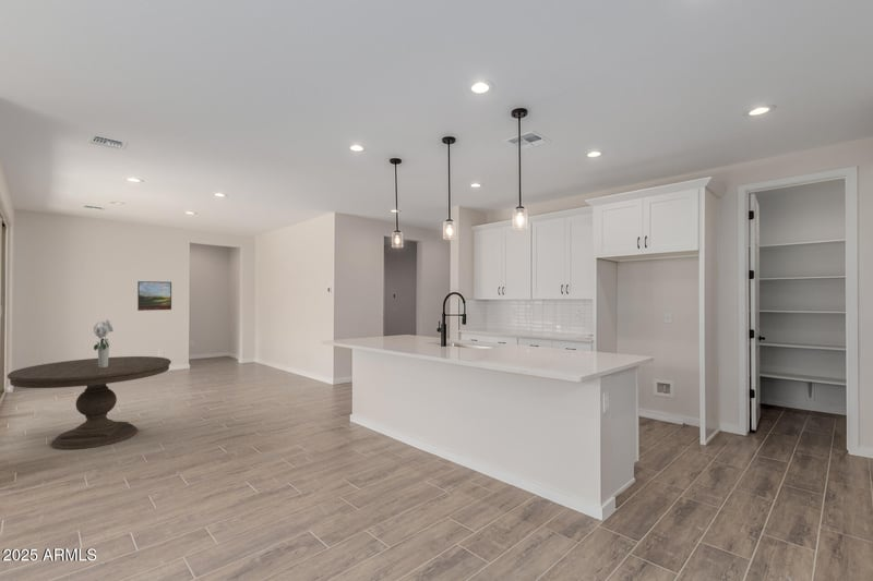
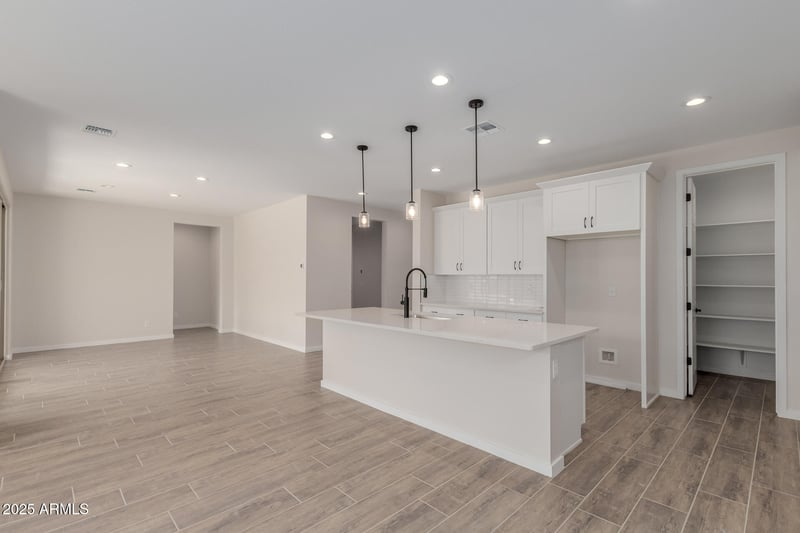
- bouquet [93,318,115,367]
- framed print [136,280,172,312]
- dining table [7,355,172,451]
